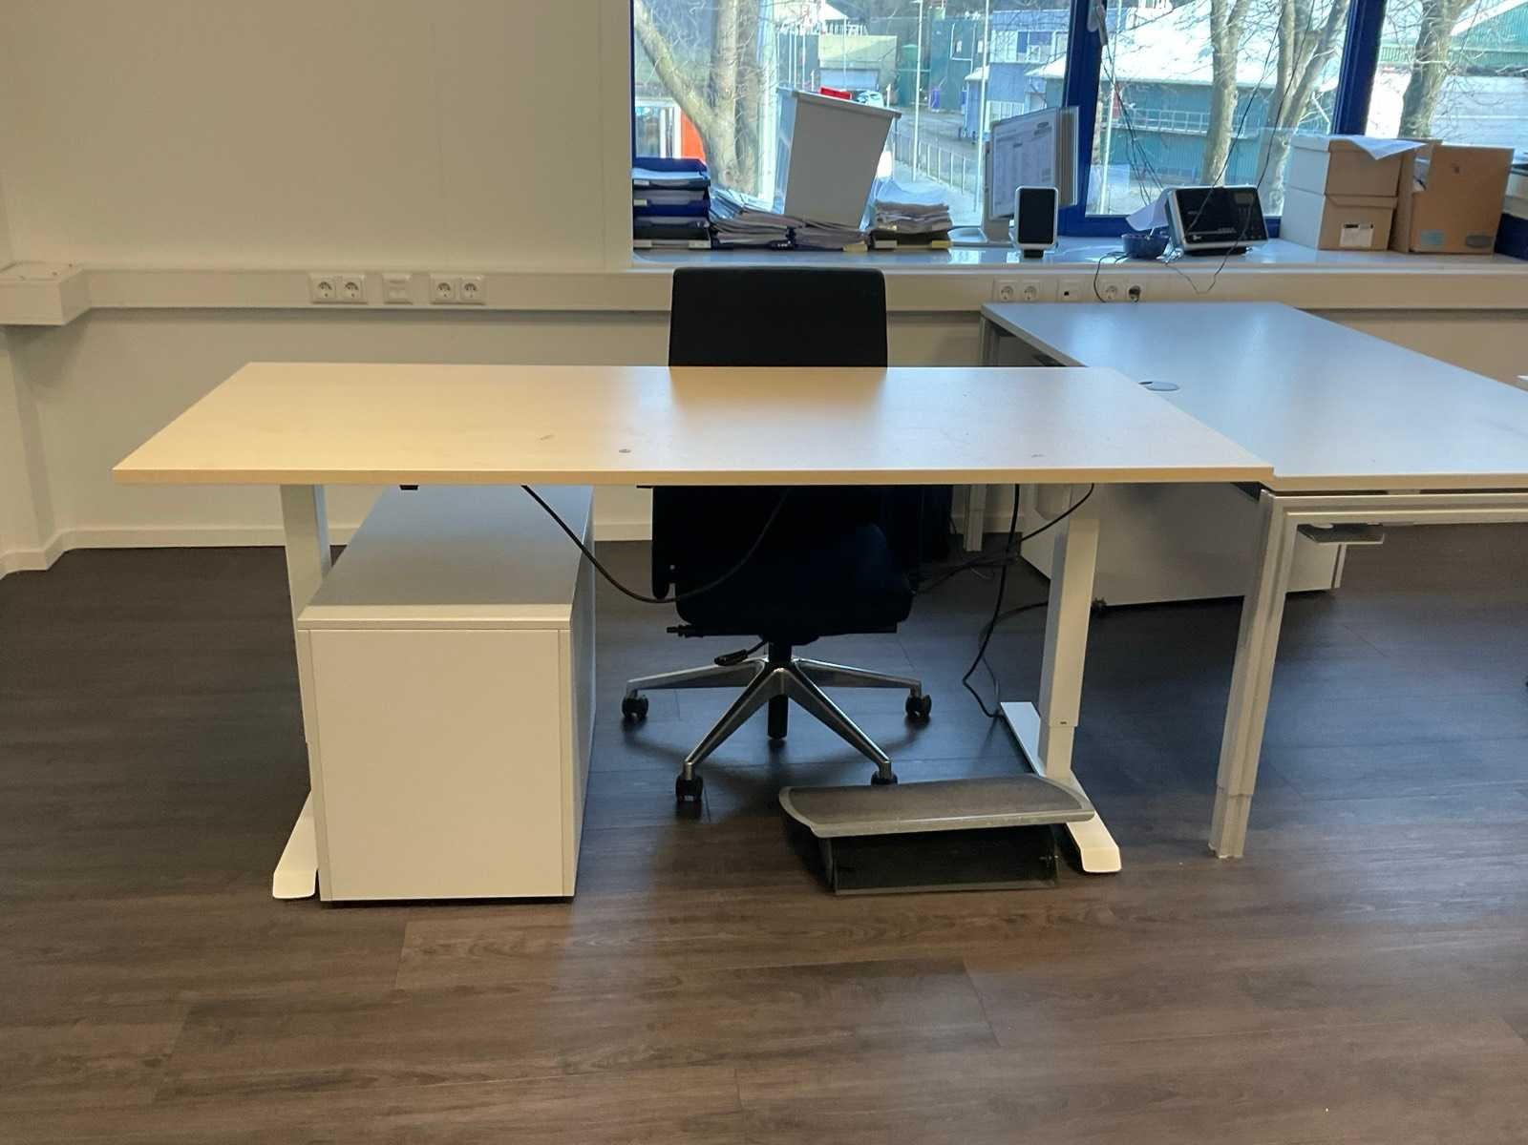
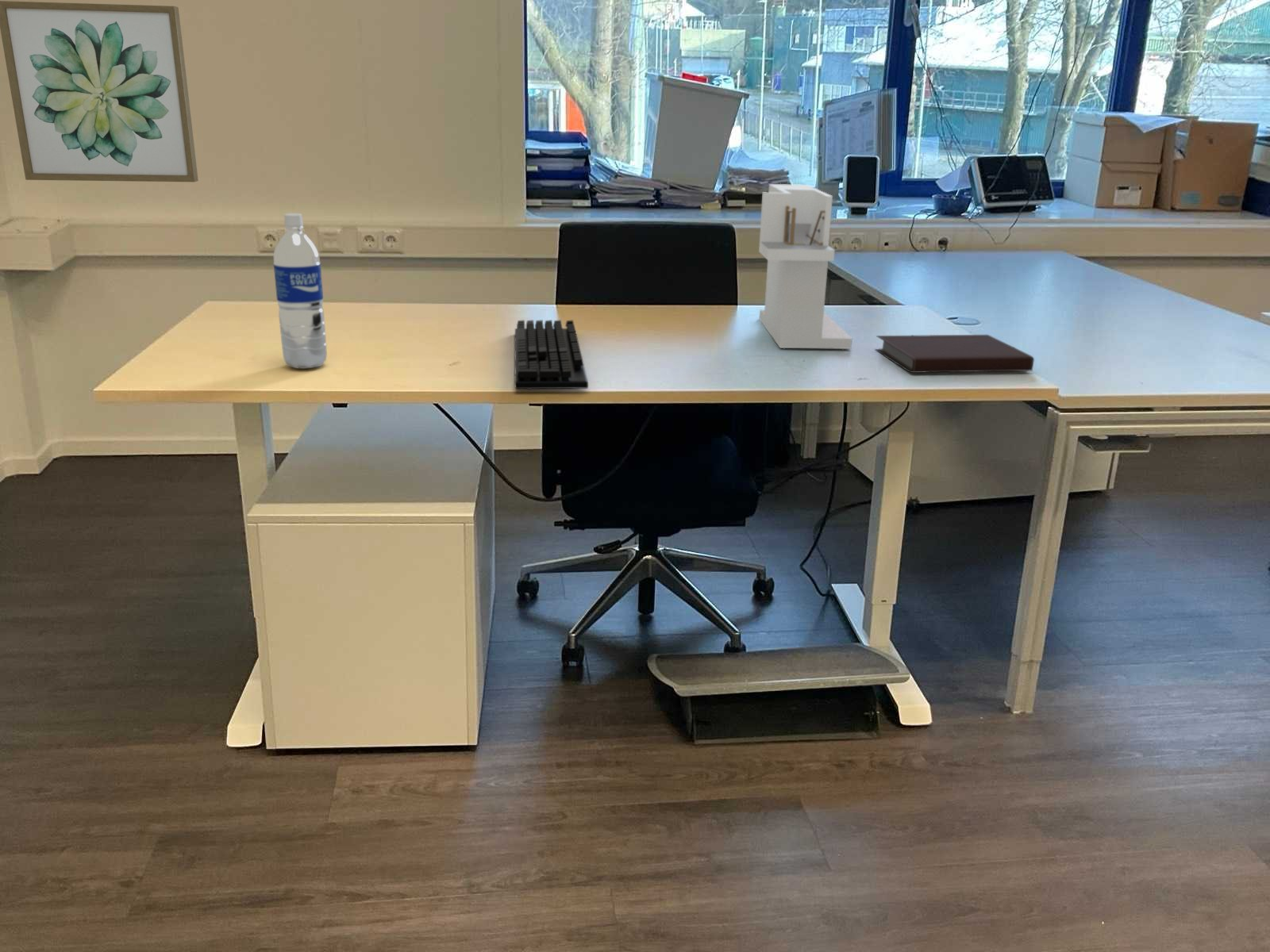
+ architectural model [758,183,852,350]
+ water bottle [273,213,327,370]
+ notebook [874,334,1035,374]
+ wall art [0,0,199,182]
+ keyboard [514,319,589,390]
